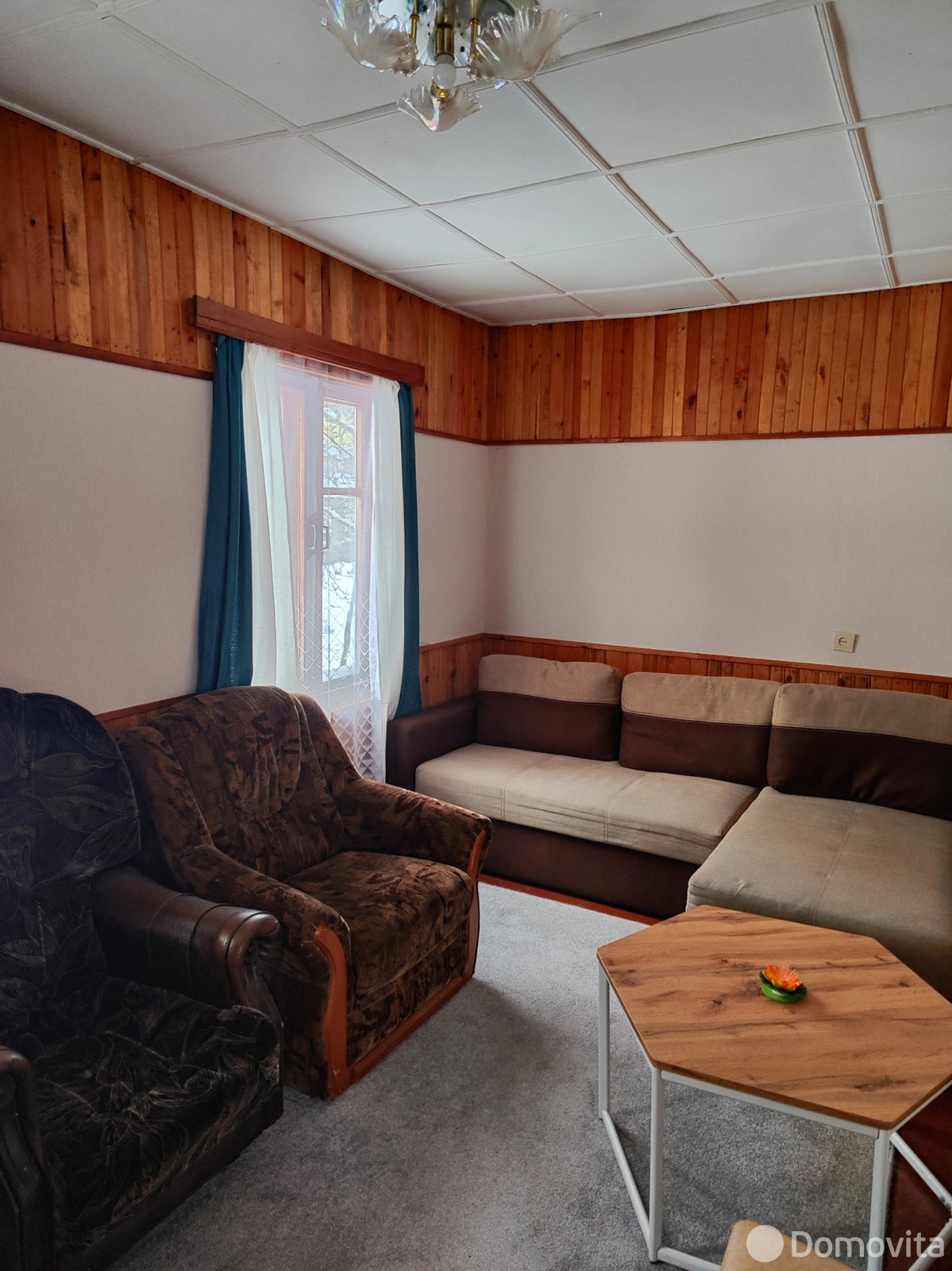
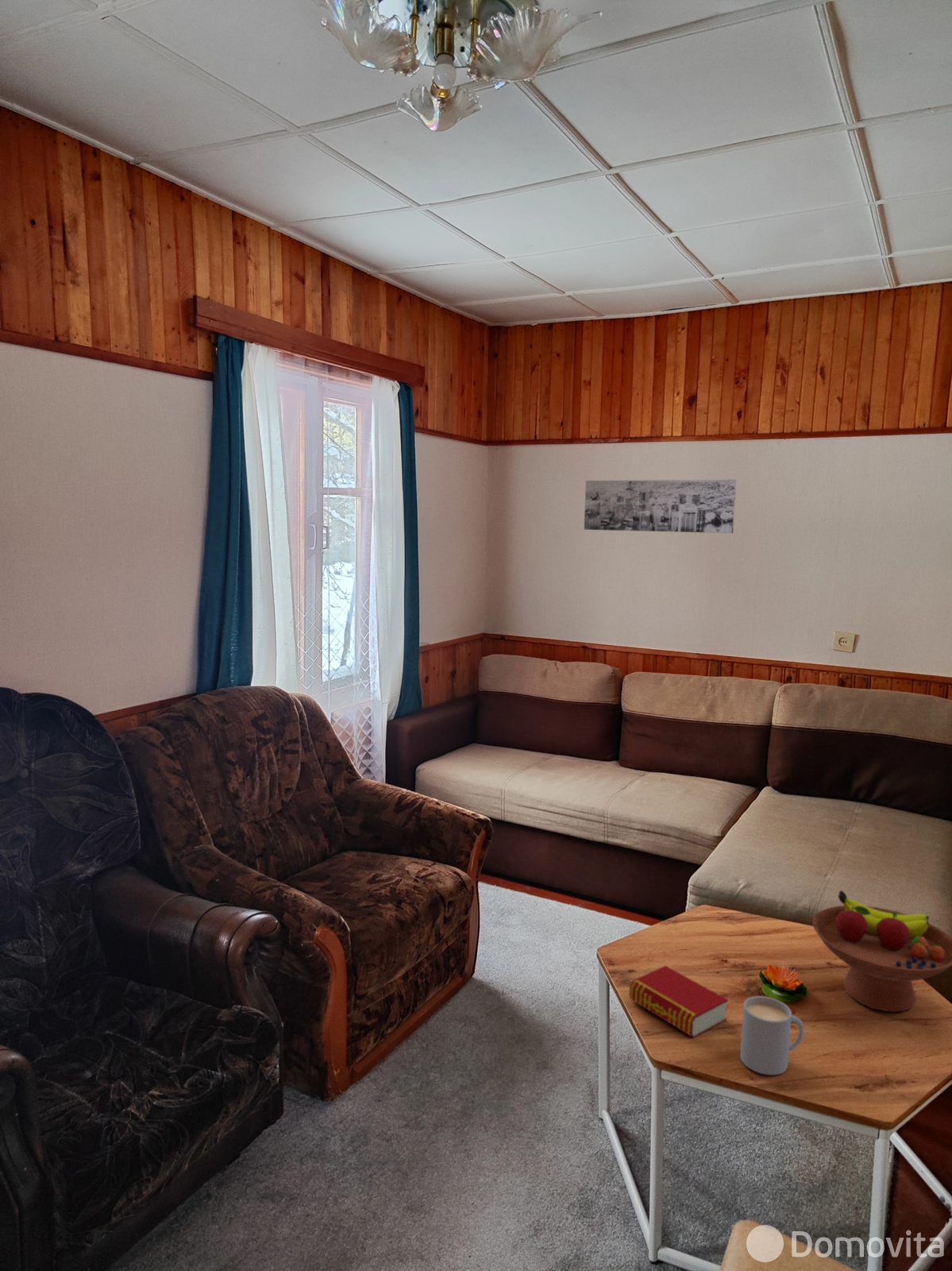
+ wall art [584,479,737,534]
+ mug [739,995,804,1076]
+ book [629,965,728,1038]
+ fruit bowl [811,890,952,1013]
